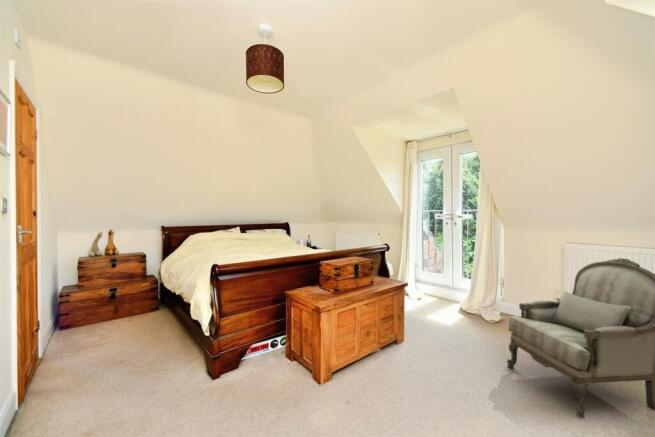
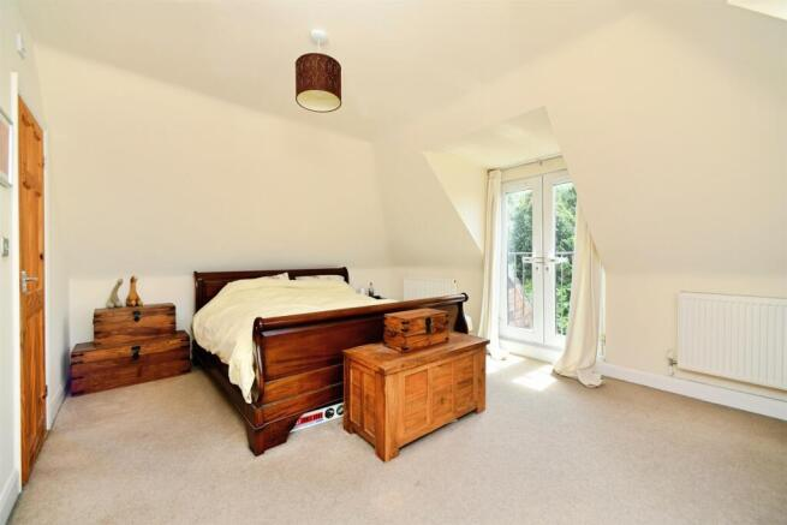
- armchair [506,257,655,419]
